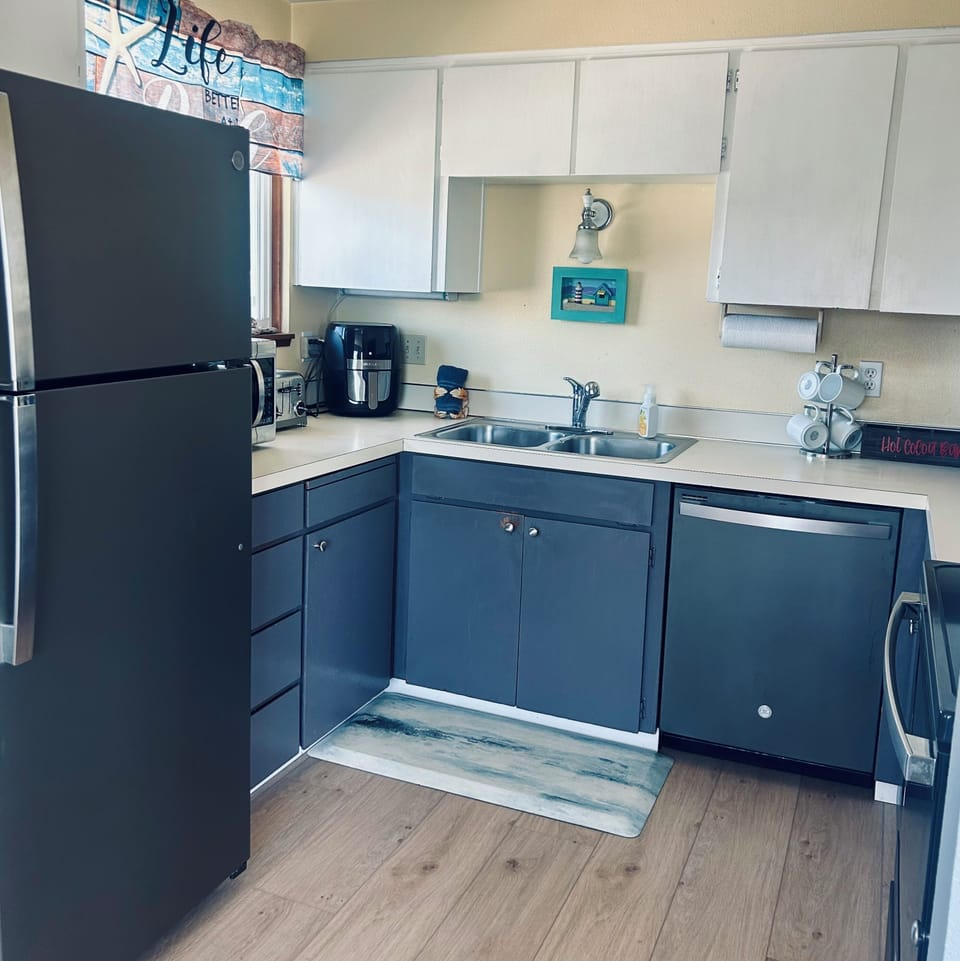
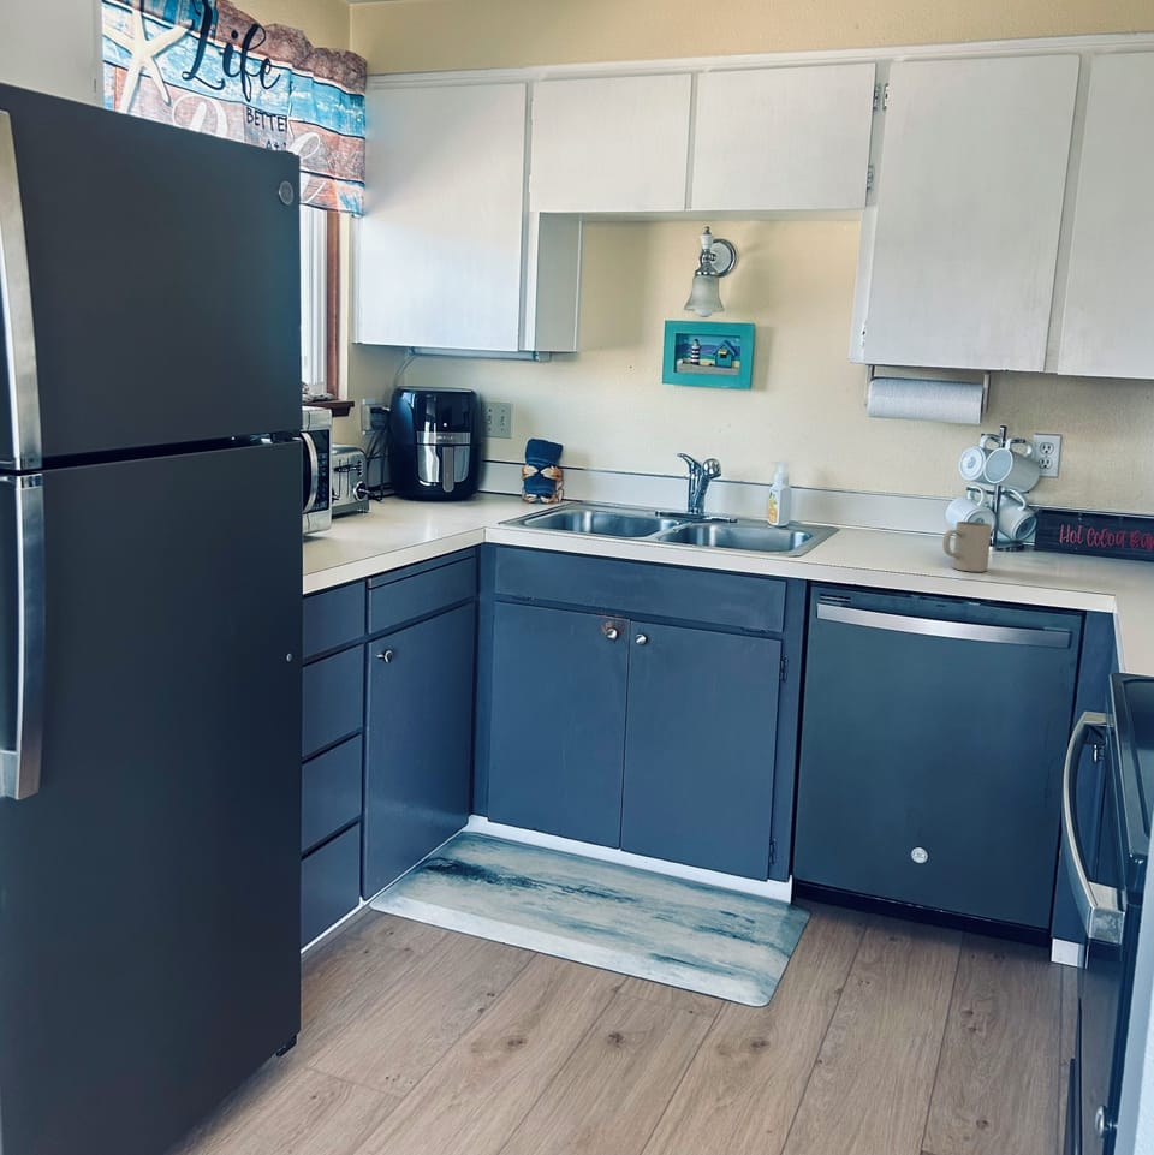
+ mug [941,520,993,573]
